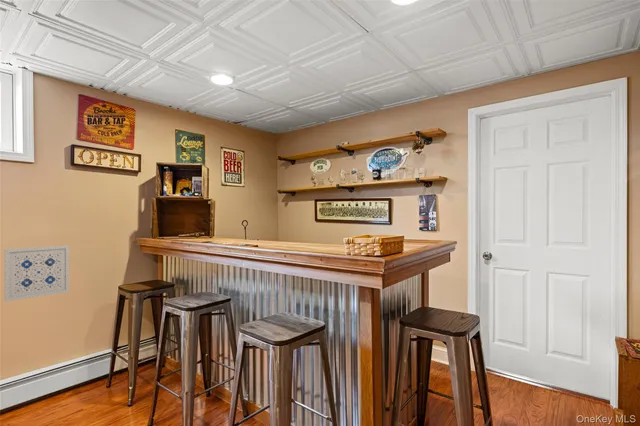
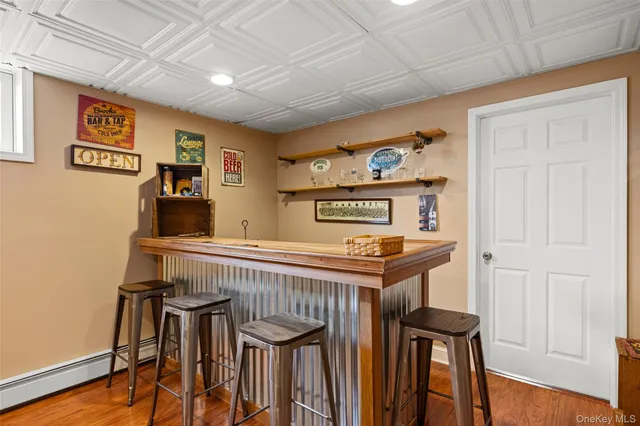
- wall art [4,244,70,303]
